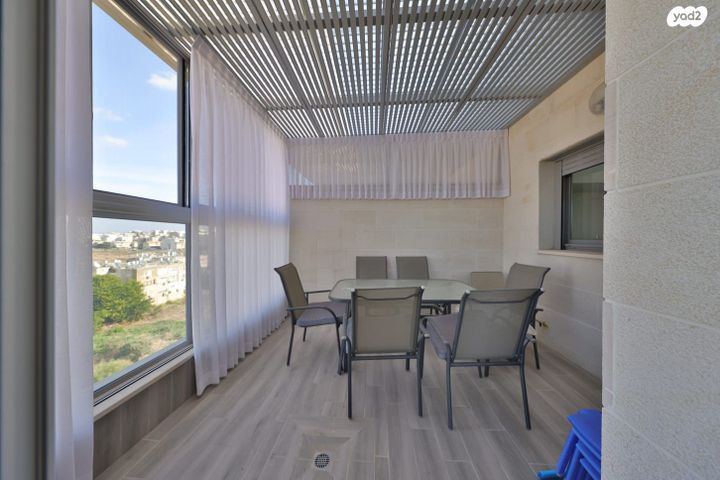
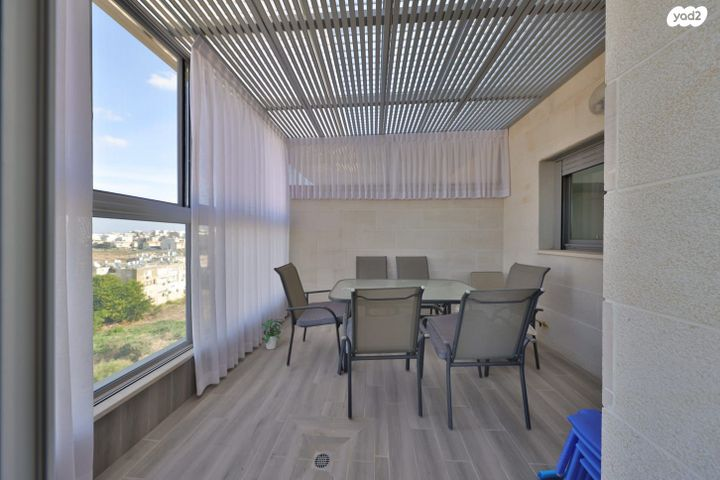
+ potted plant [259,318,286,350]
